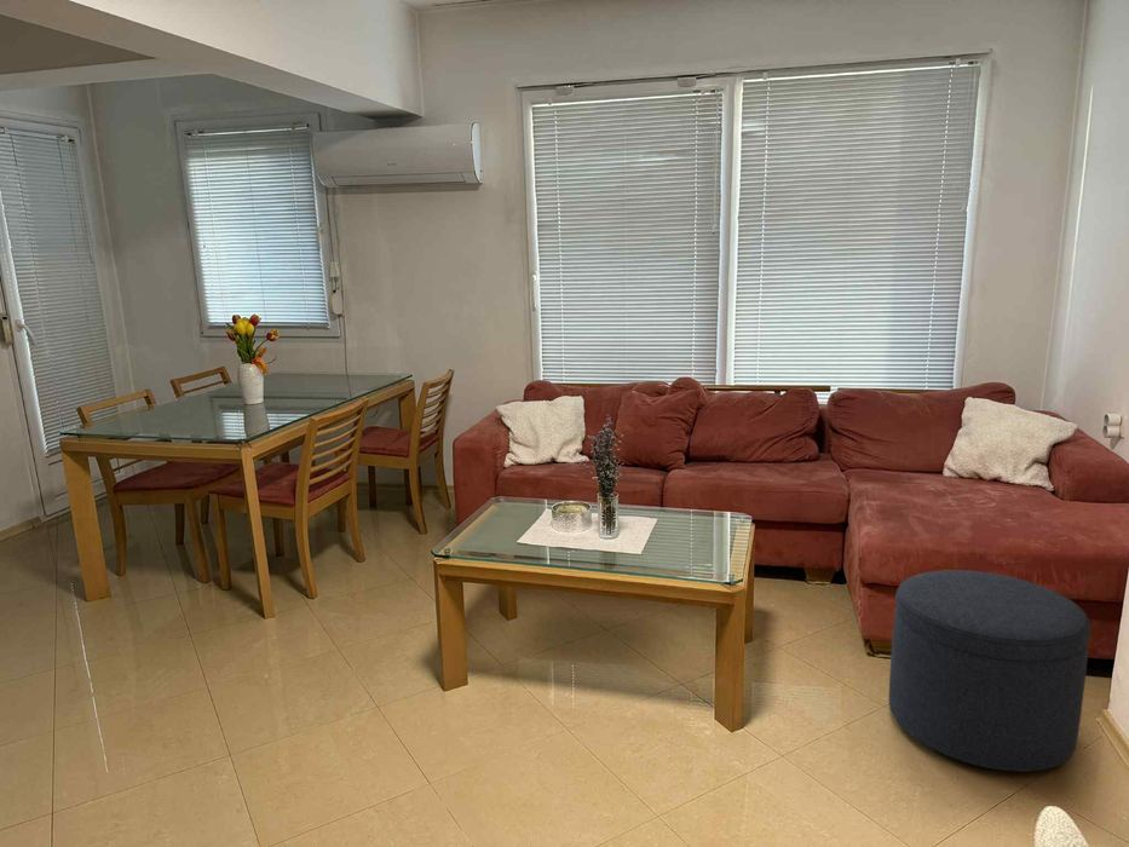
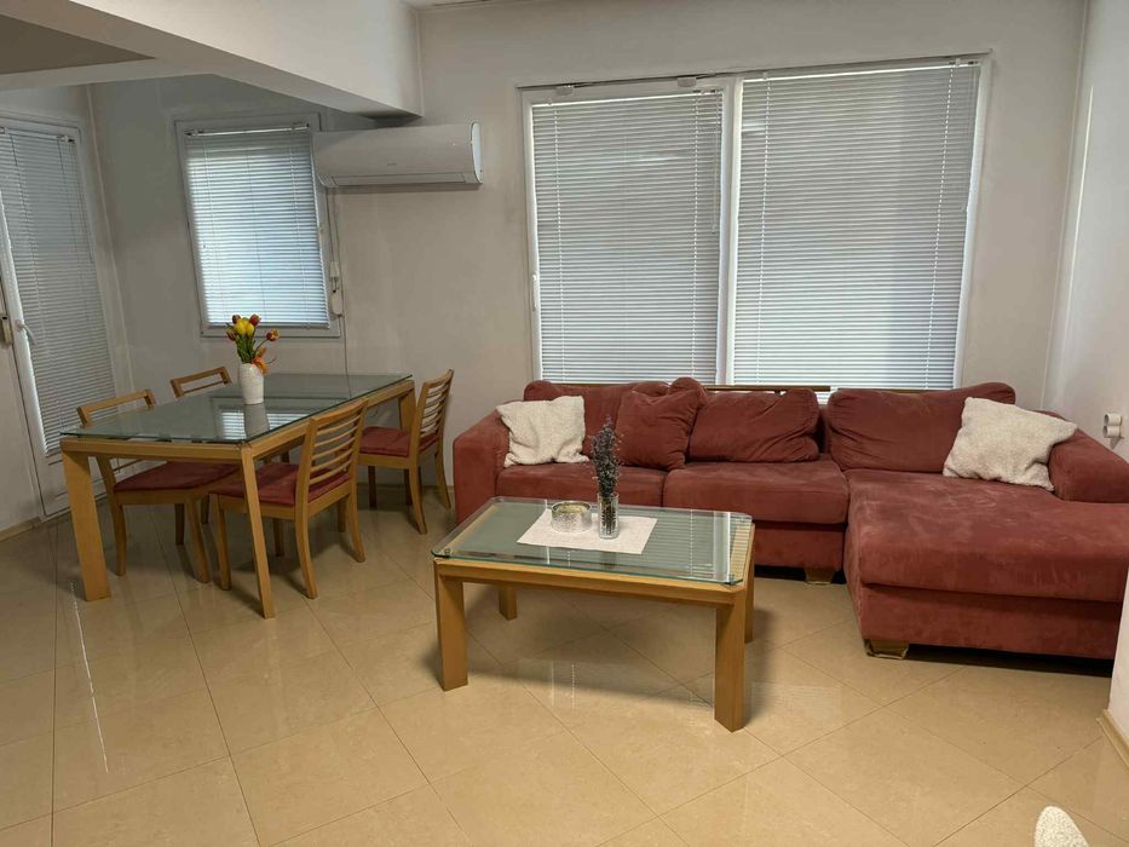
- ottoman [887,569,1091,773]
